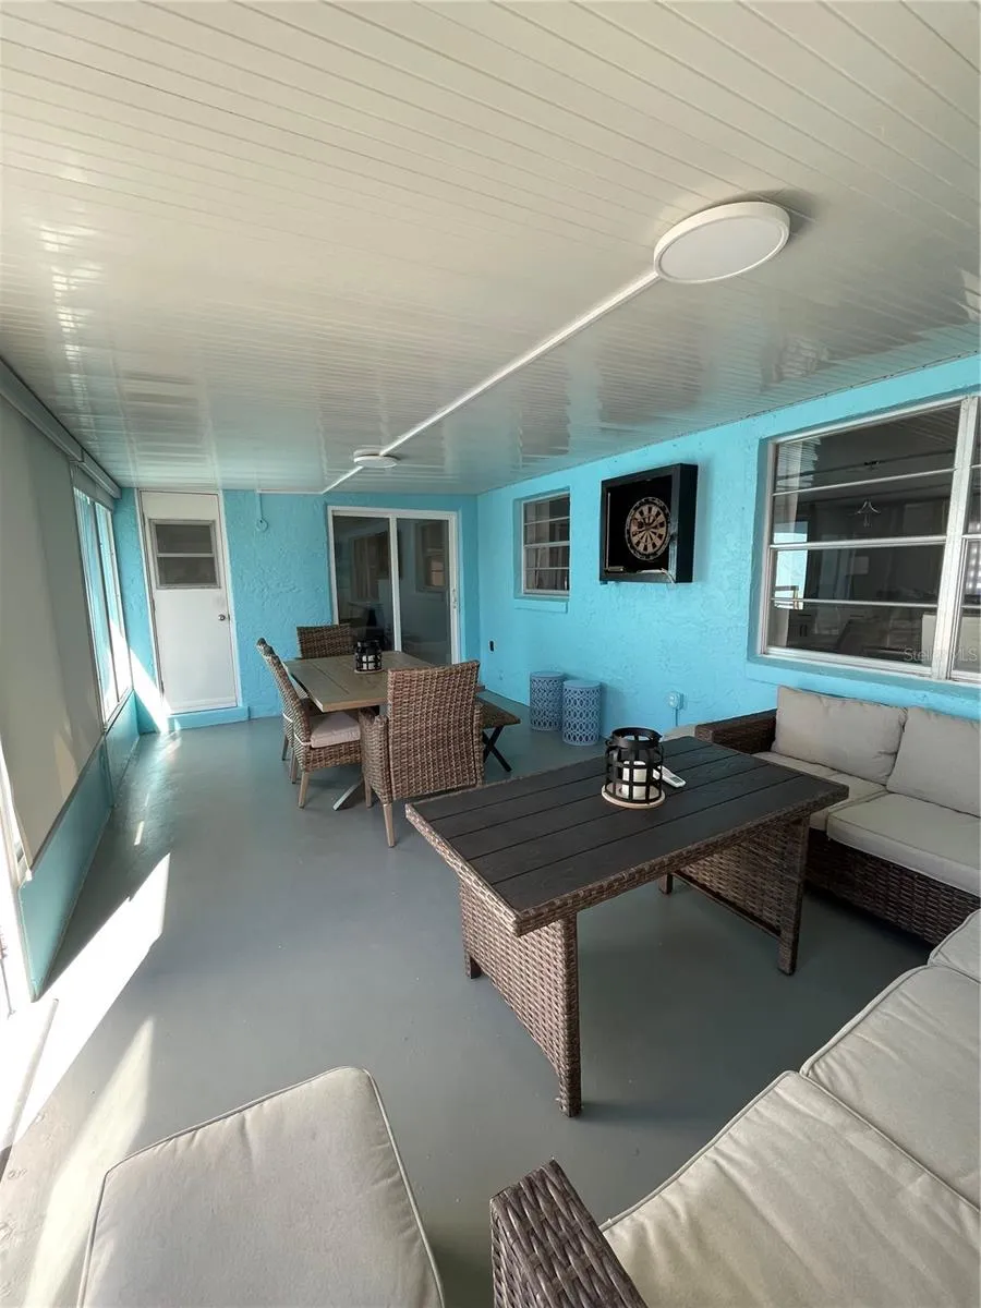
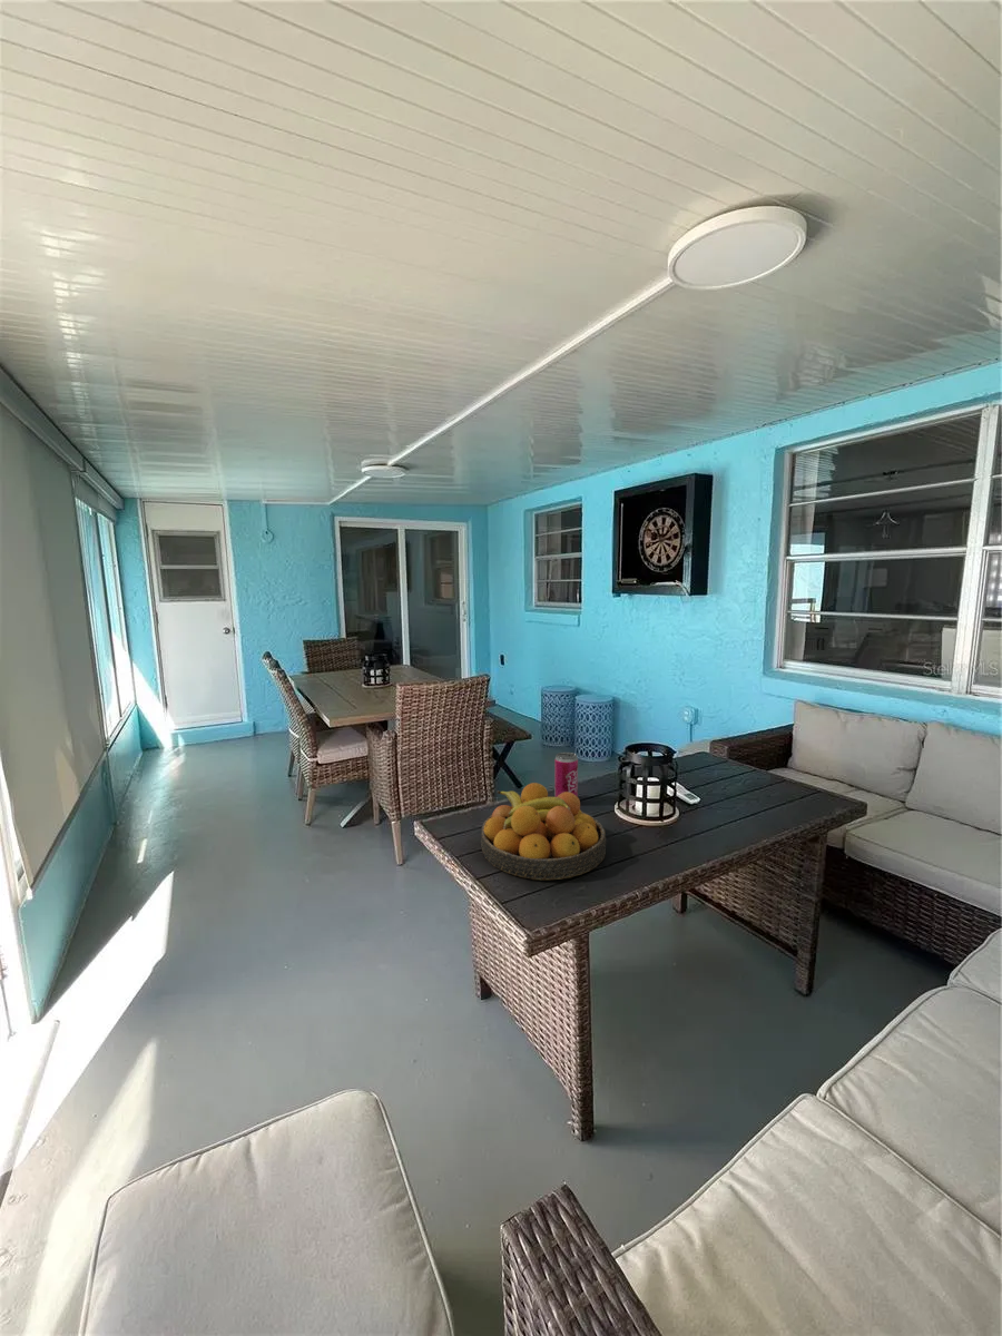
+ fruit bowl [480,782,607,882]
+ beverage can [553,752,579,797]
